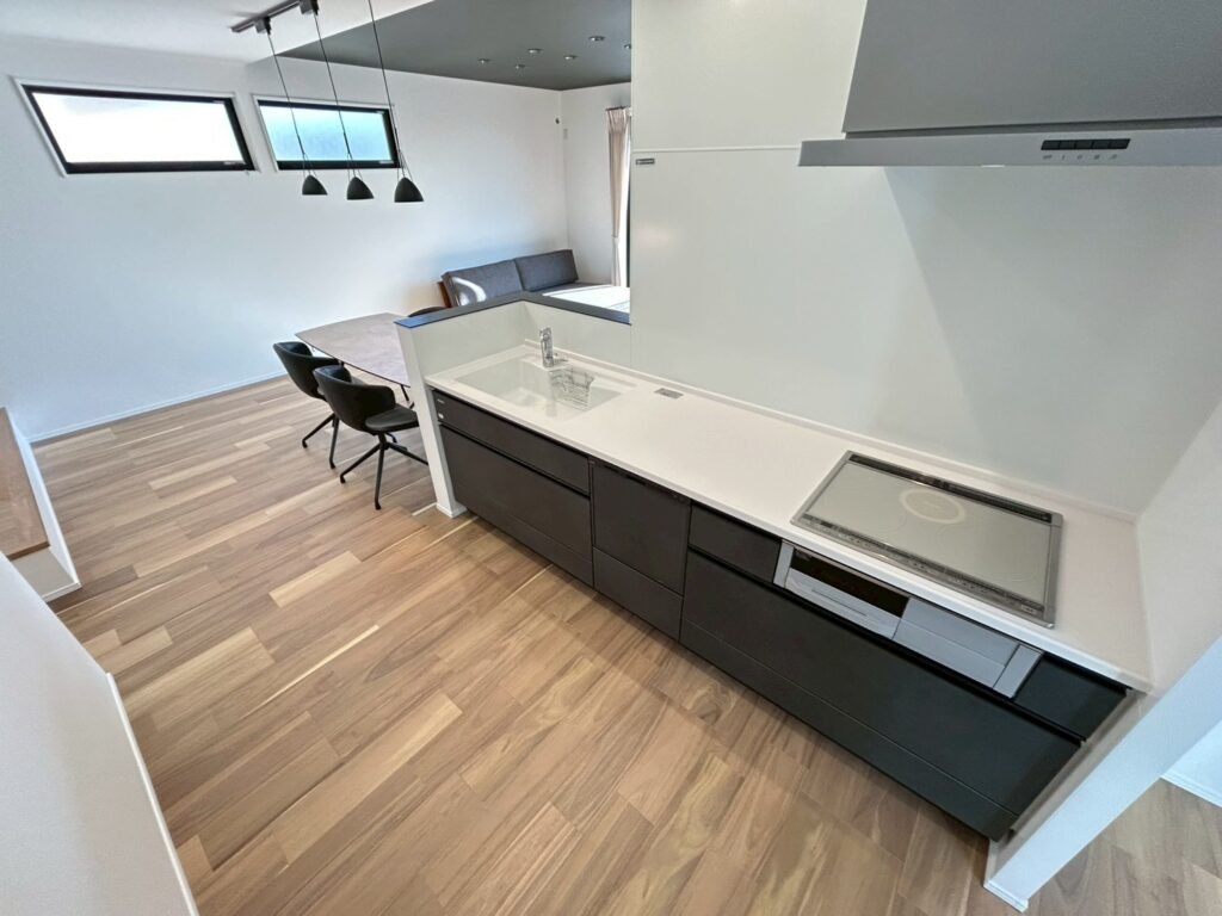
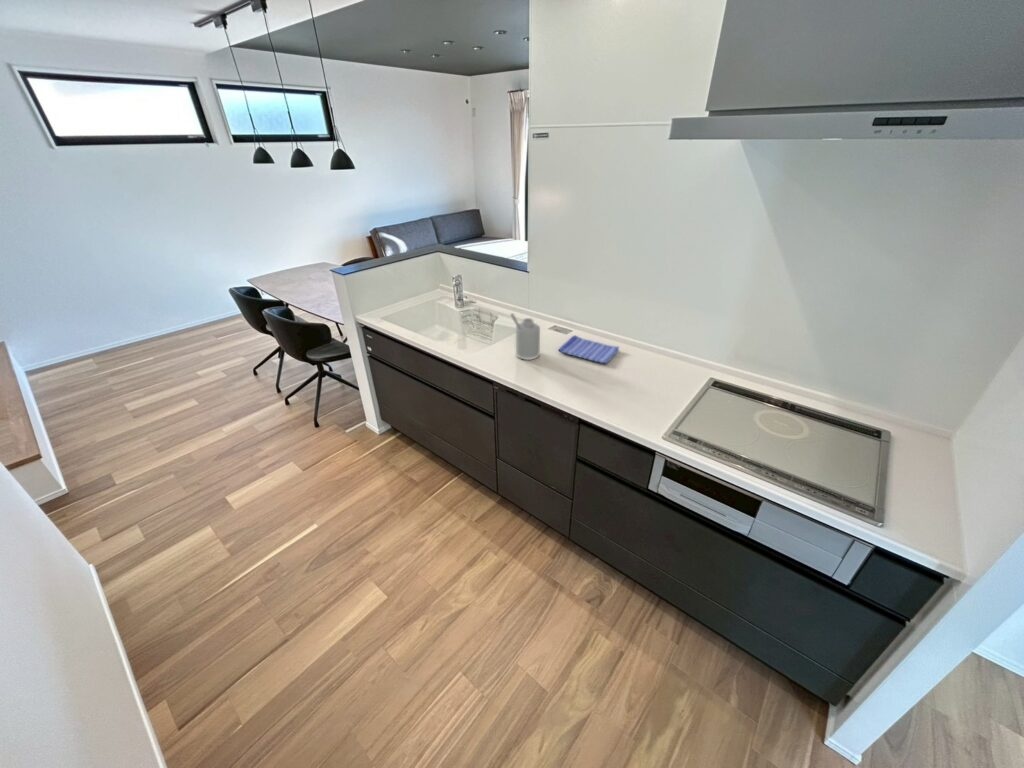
+ soap dispenser [509,312,541,361]
+ dish towel [558,334,620,365]
